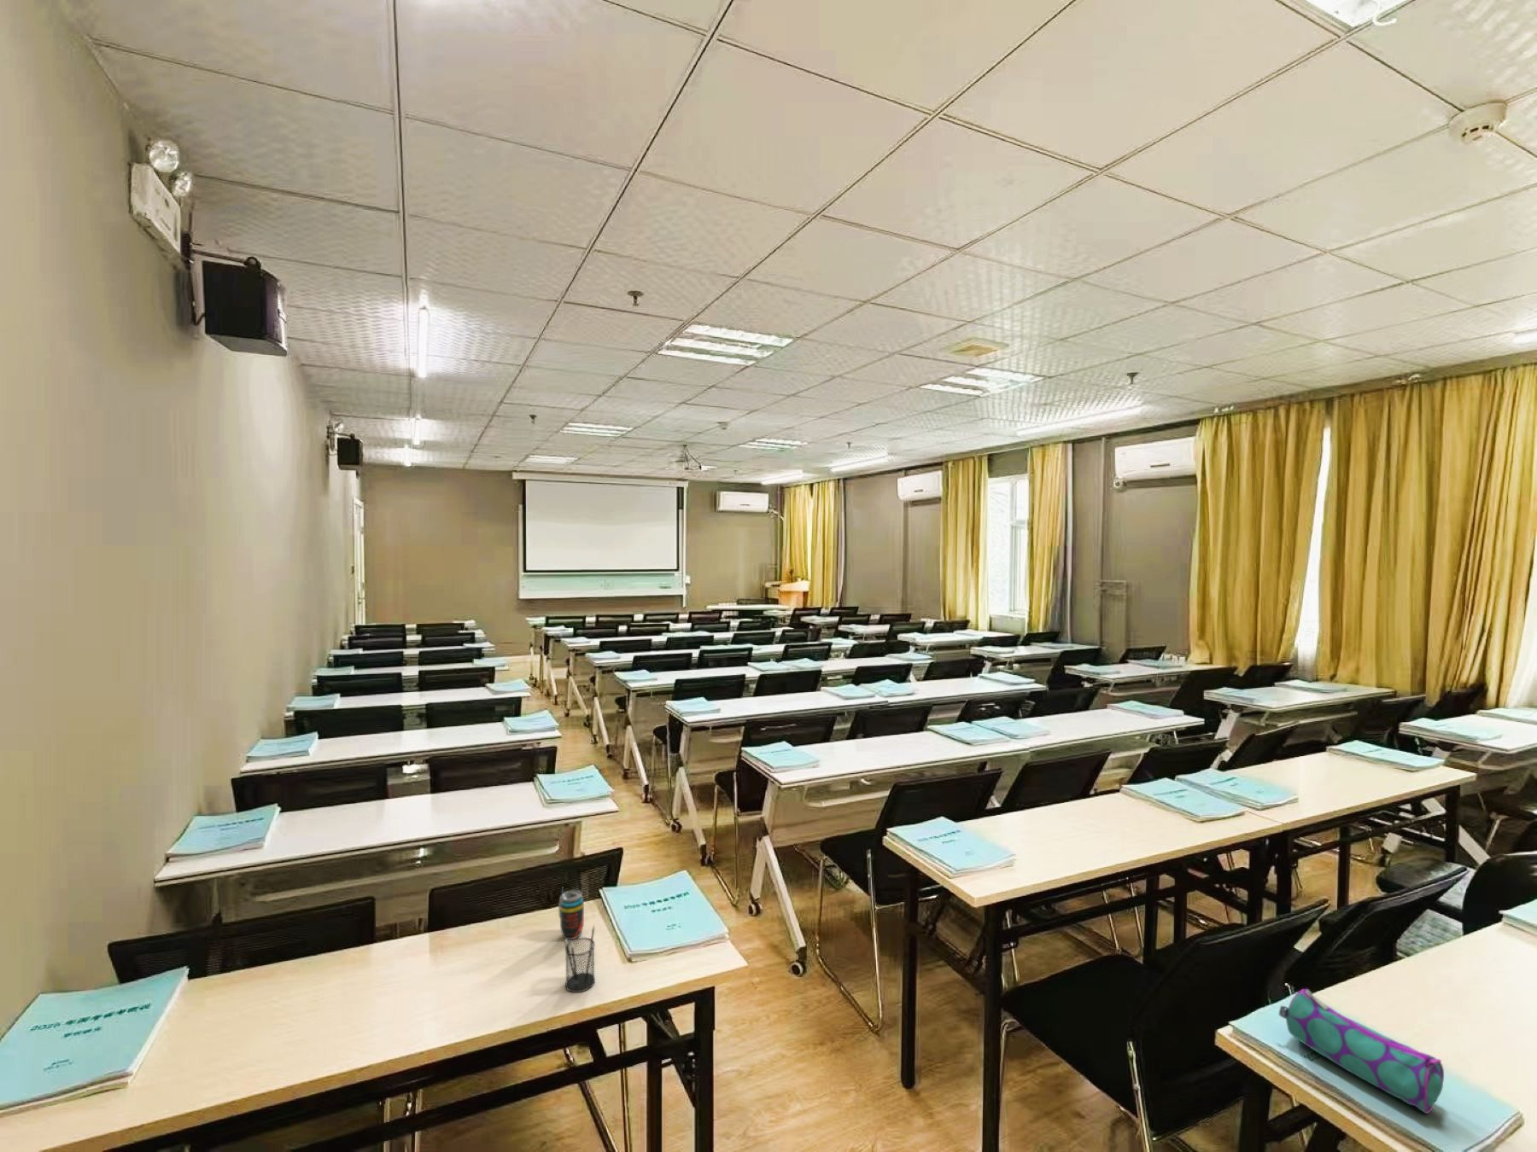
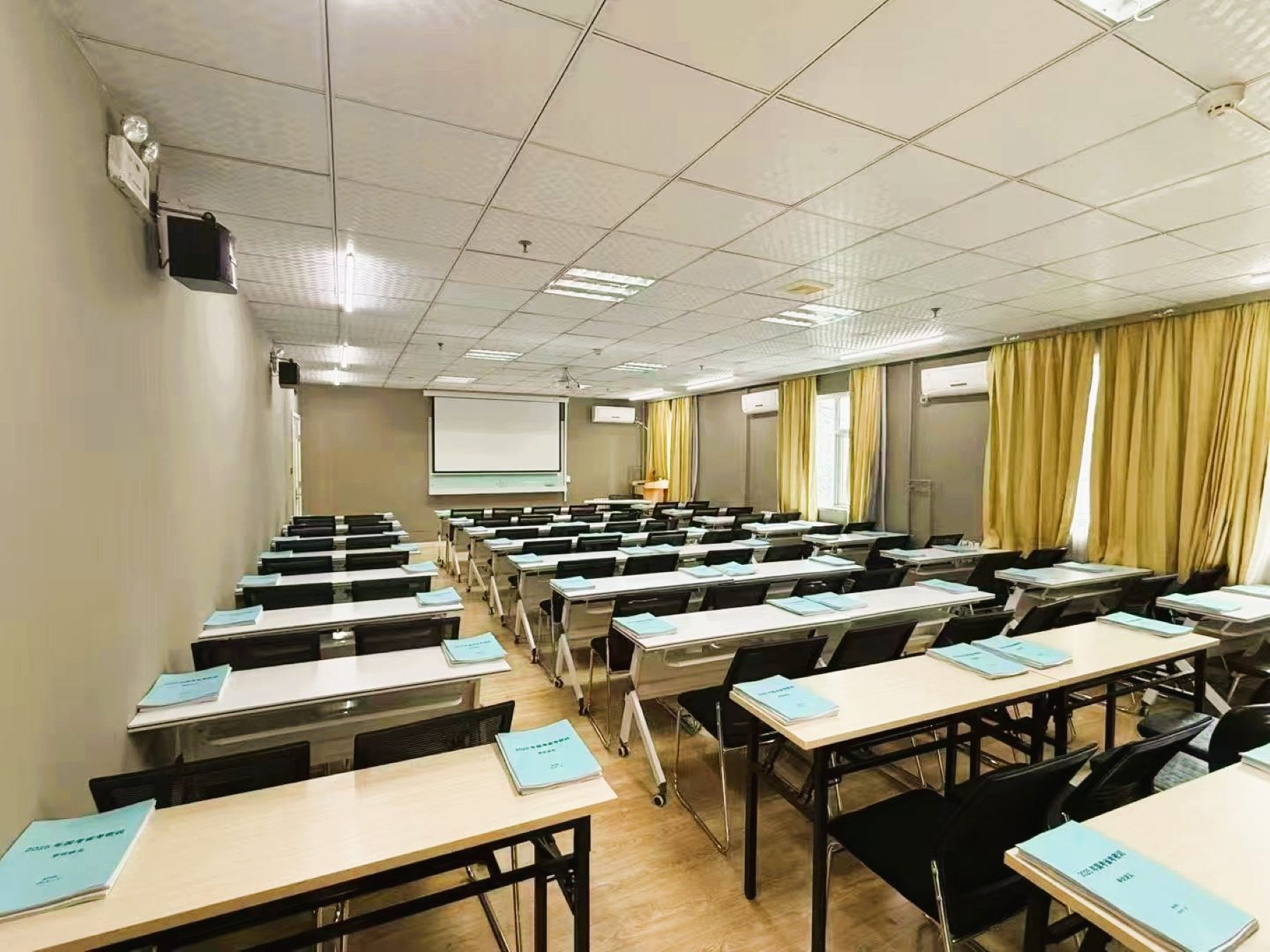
- beverage can [558,887,585,940]
- pencil holder [564,925,595,993]
- pencil case [1278,989,1445,1114]
